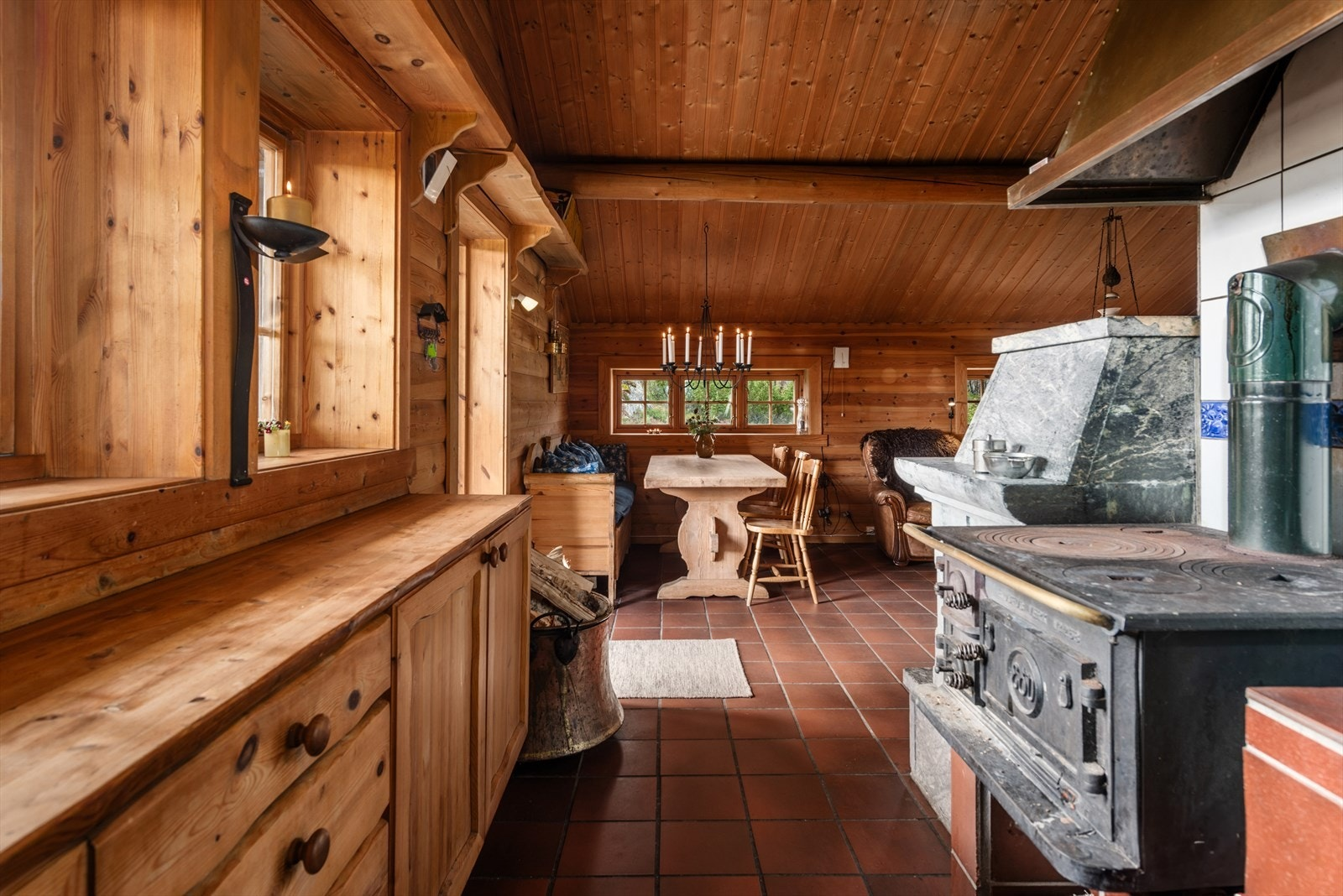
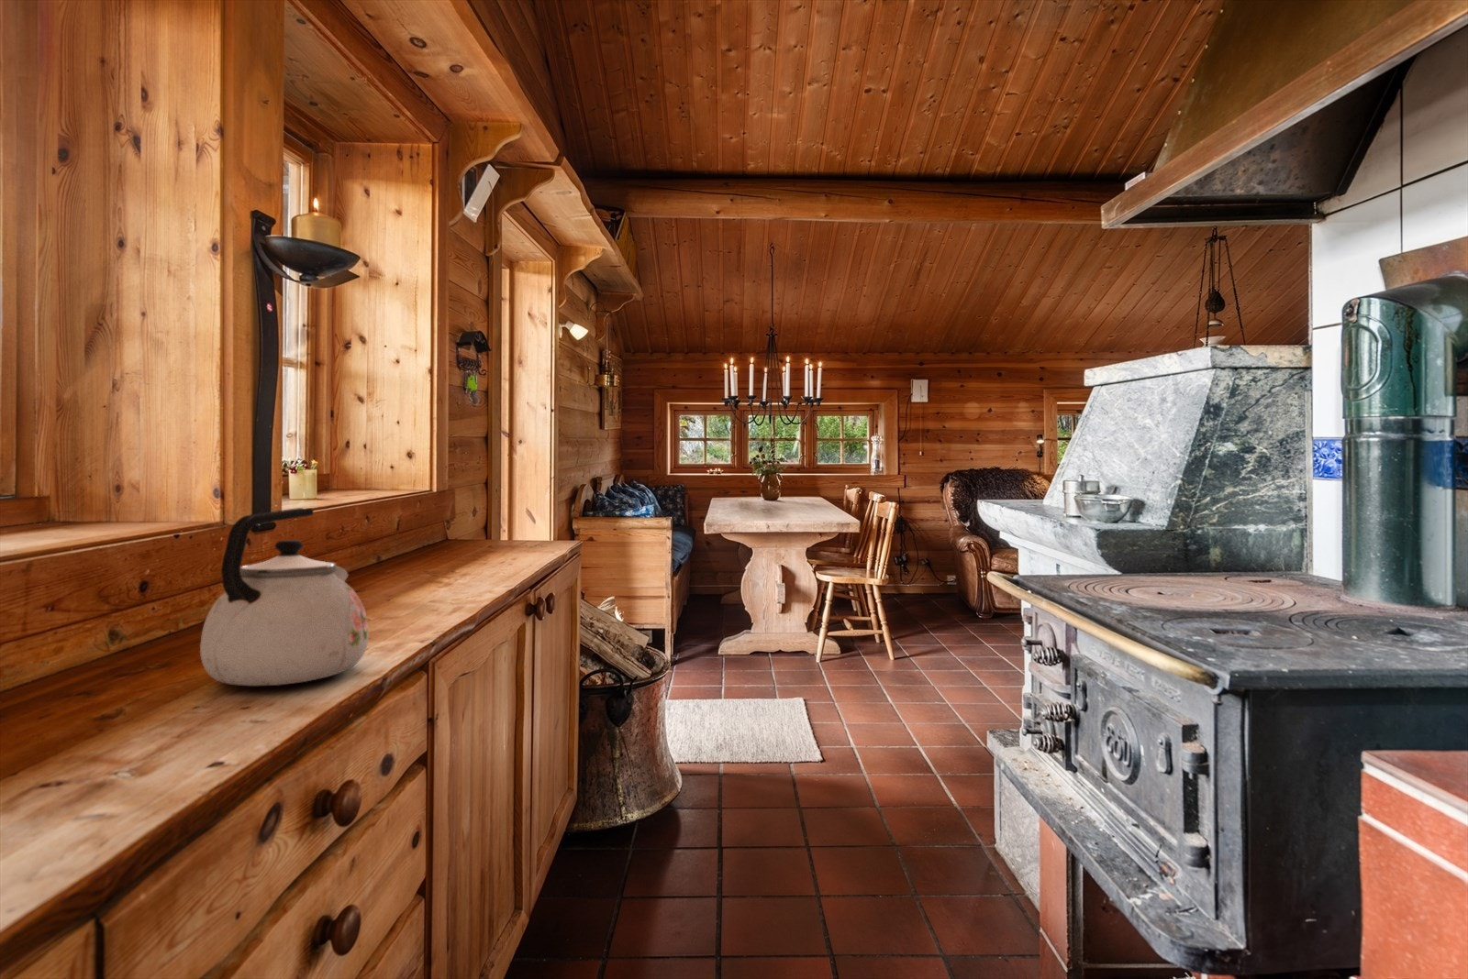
+ kettle [199,507,369,686]
